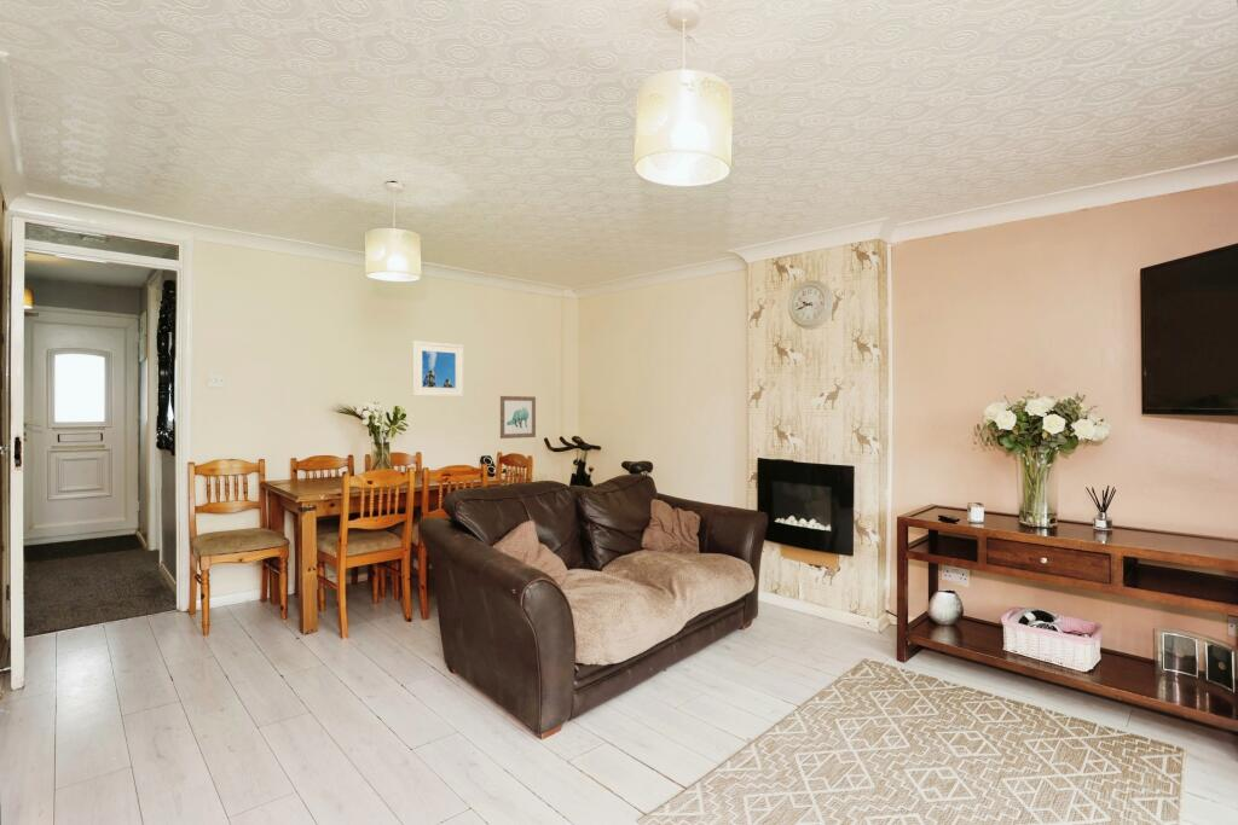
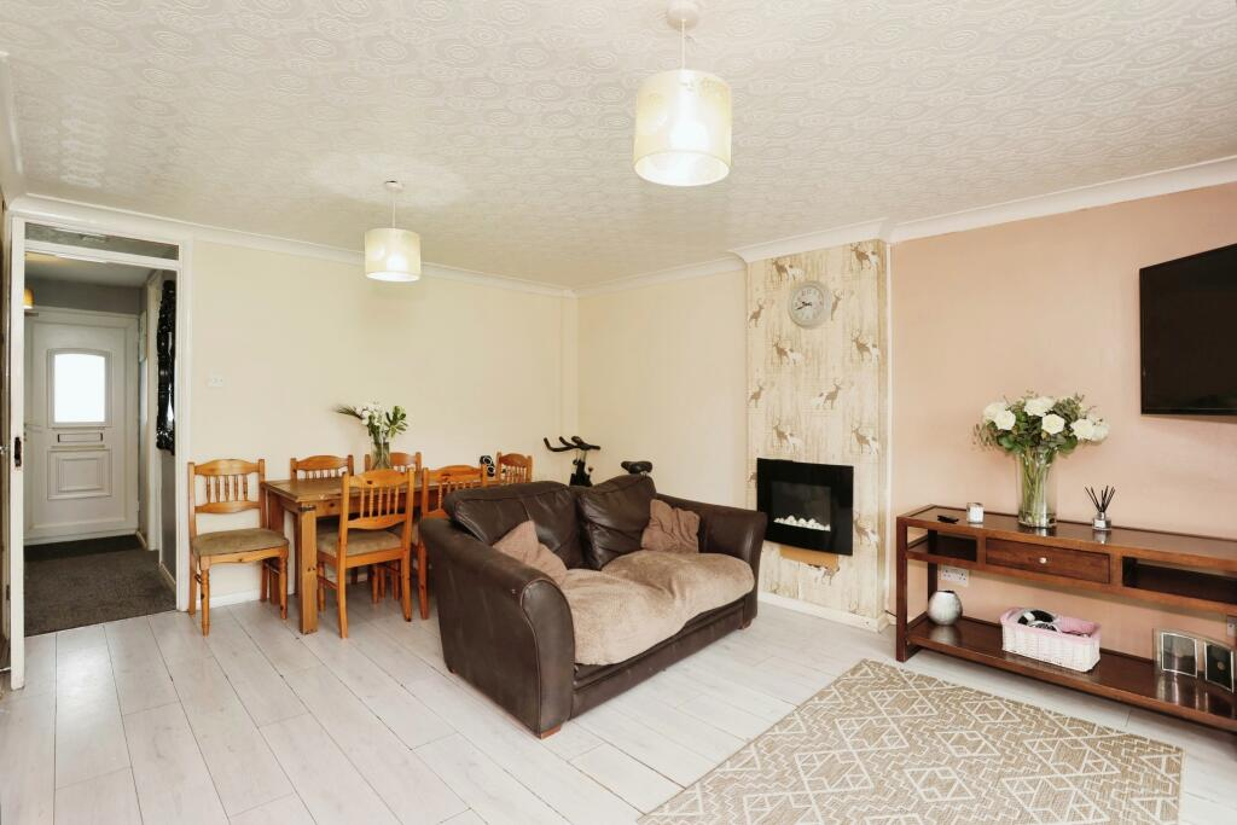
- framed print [411,339,464,399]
- wall art [499,395,537,440]
